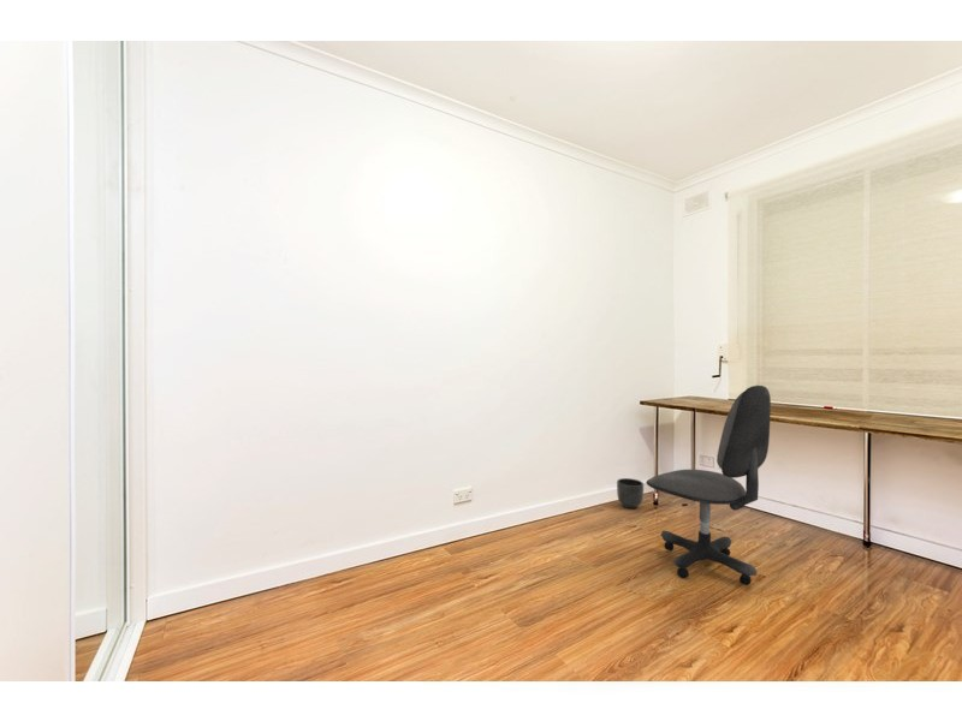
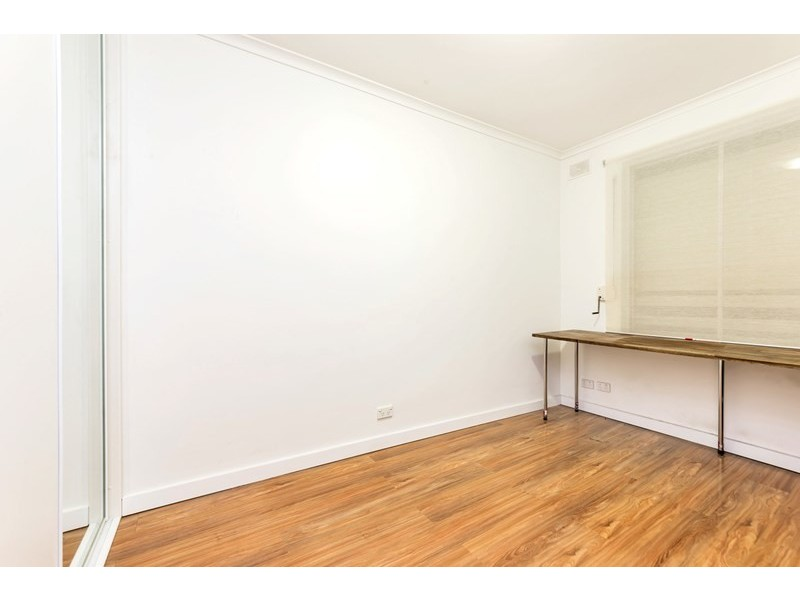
- office chair [646,385,772,586]
- planter [616,477,645,510]
